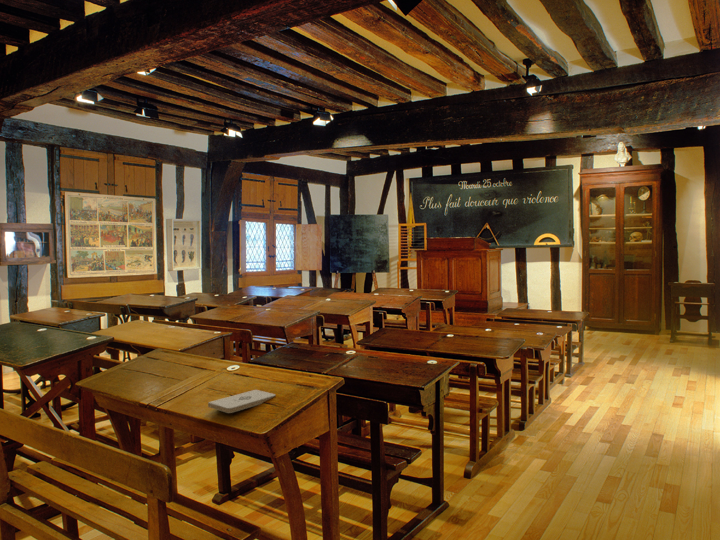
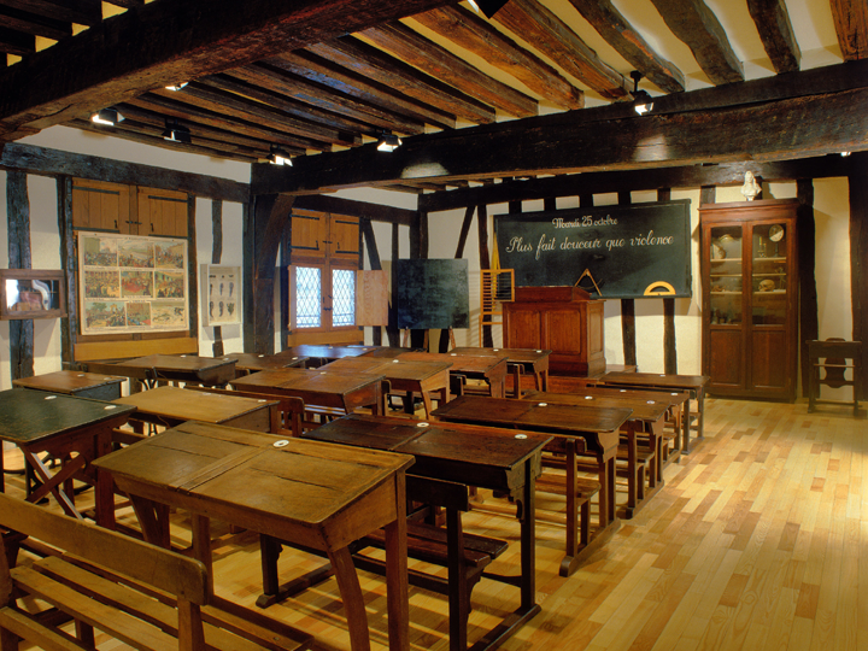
- notepad [207,389,276,414]
